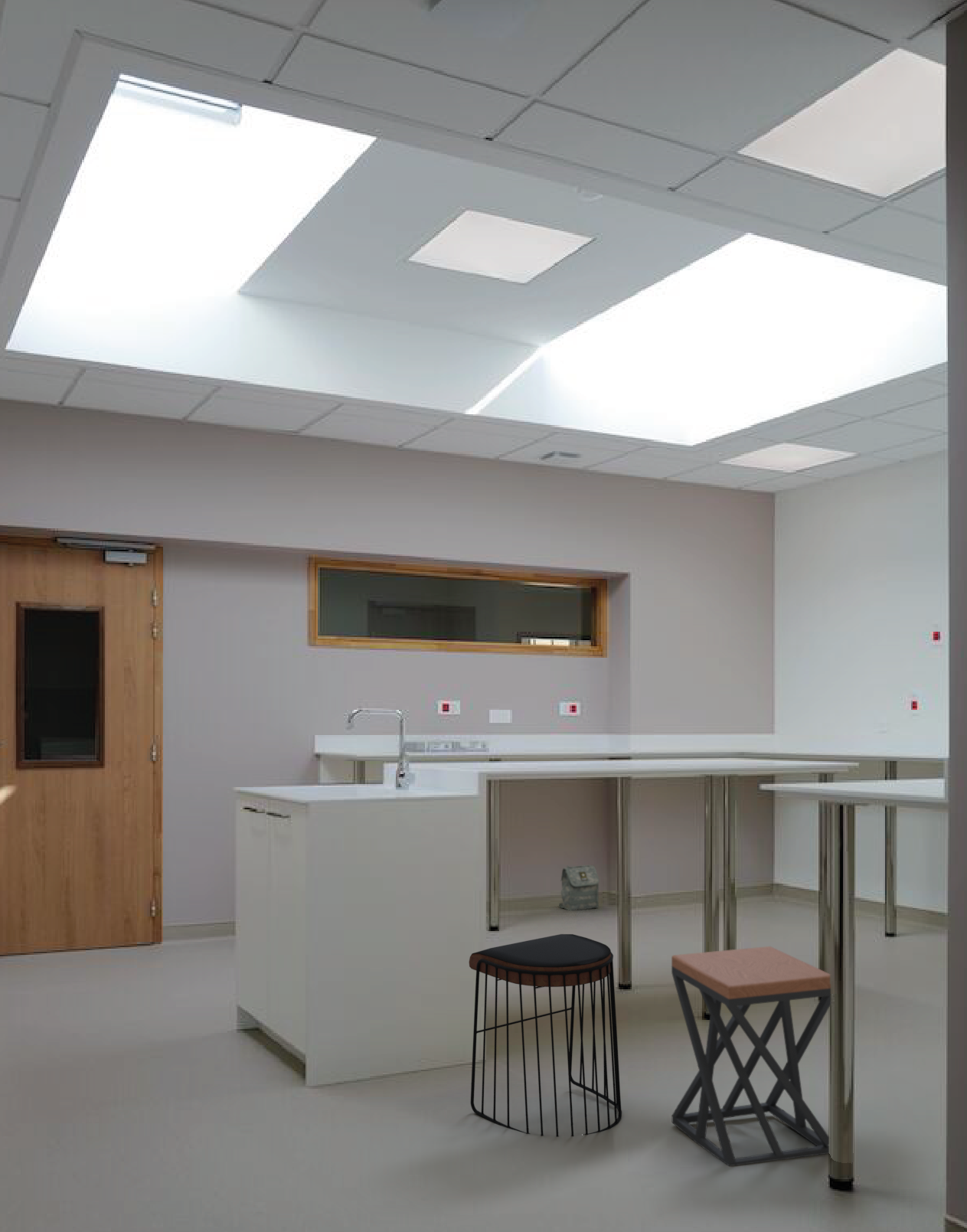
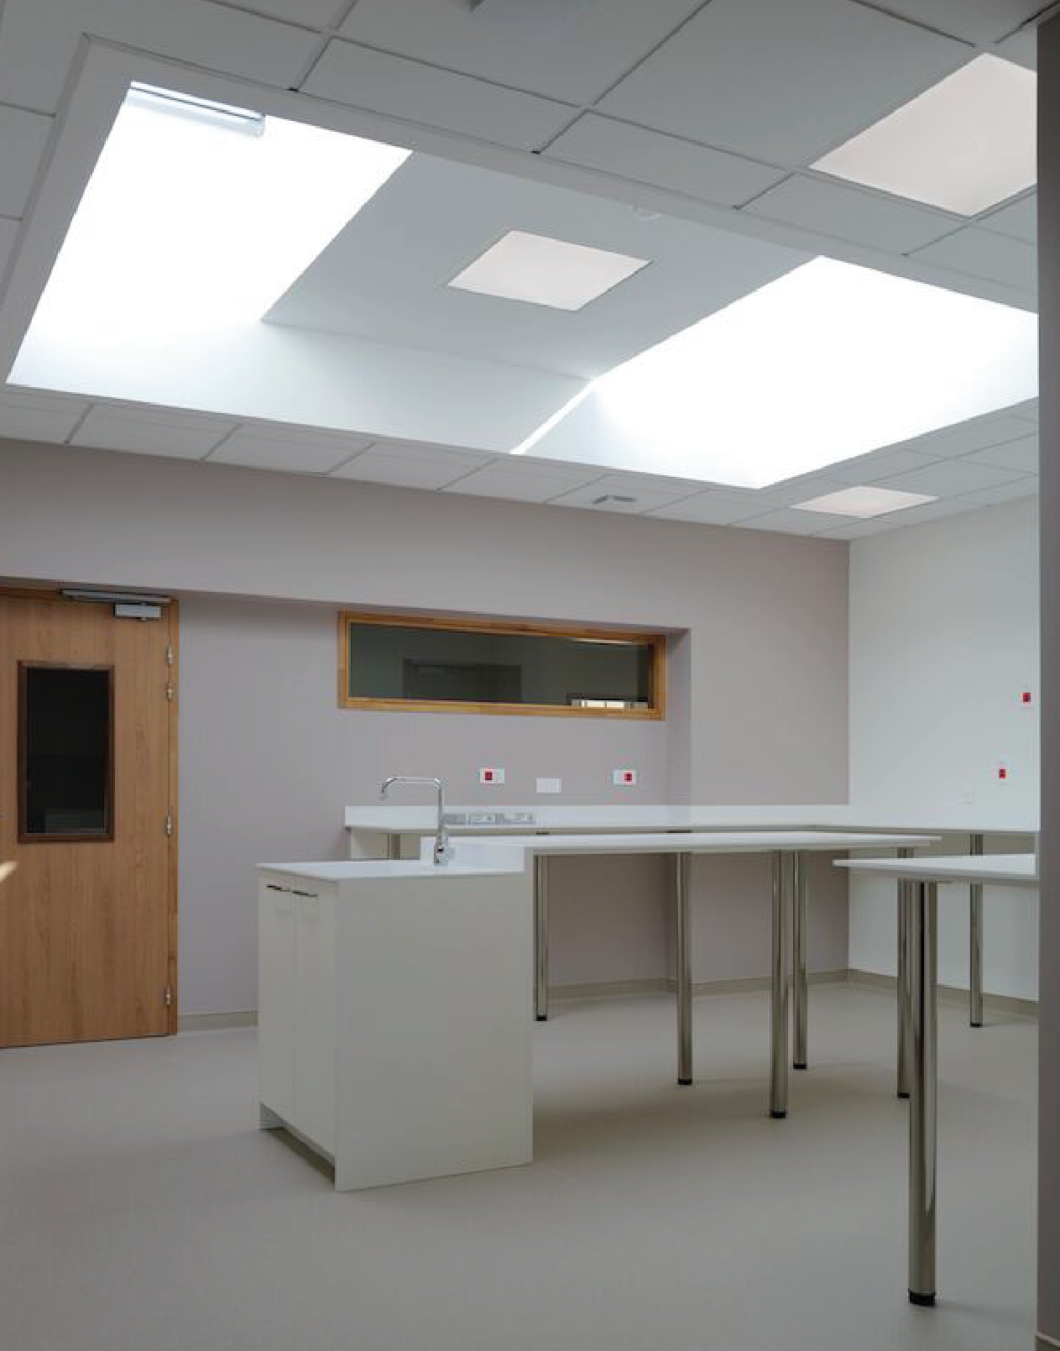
- bag [558,864,600,911]
- stool [469,933,622,1137]
- stool [671,946,831,1167]
